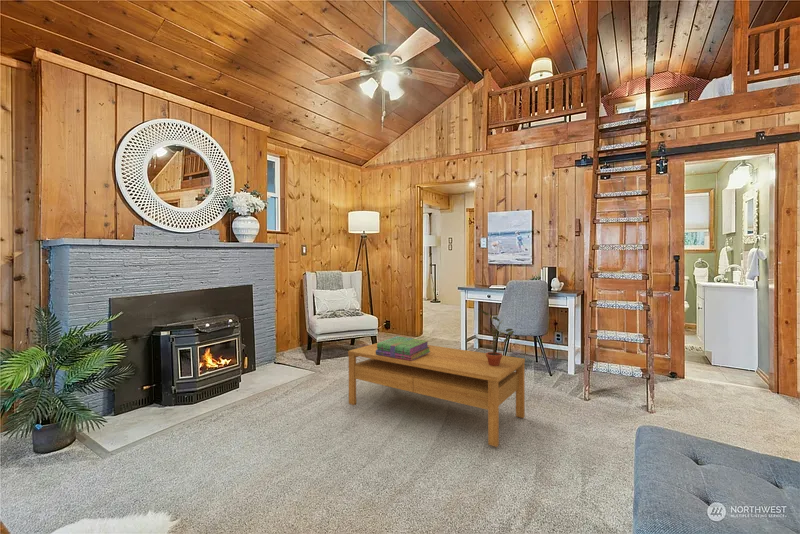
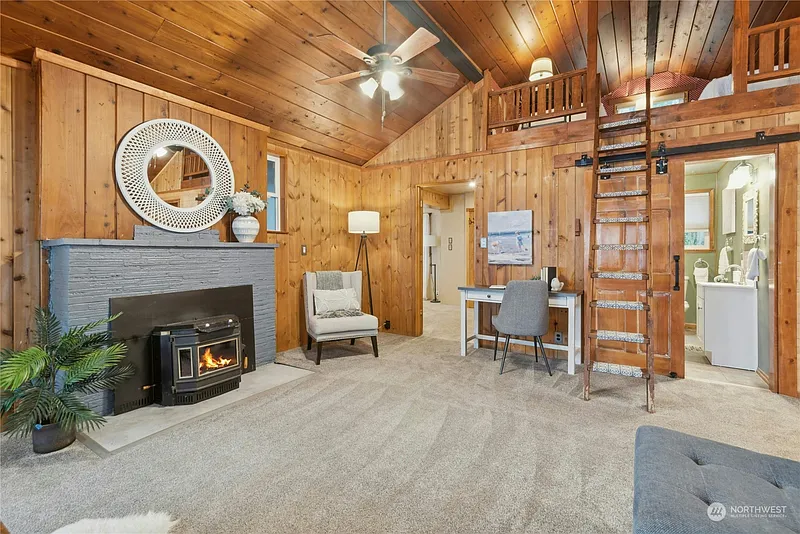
- stack of books [376,335,430,361]
- potted plant [478,308,515,366]
- coffee table [347,342,526,448]
